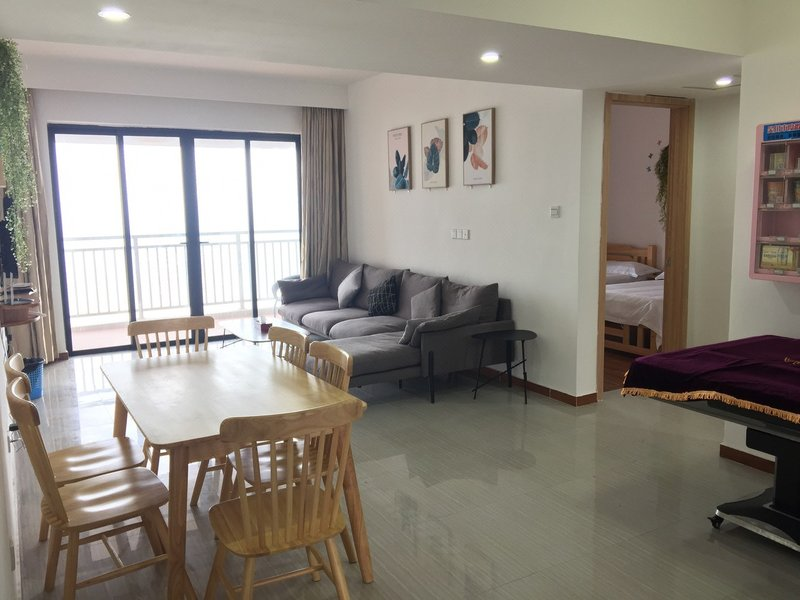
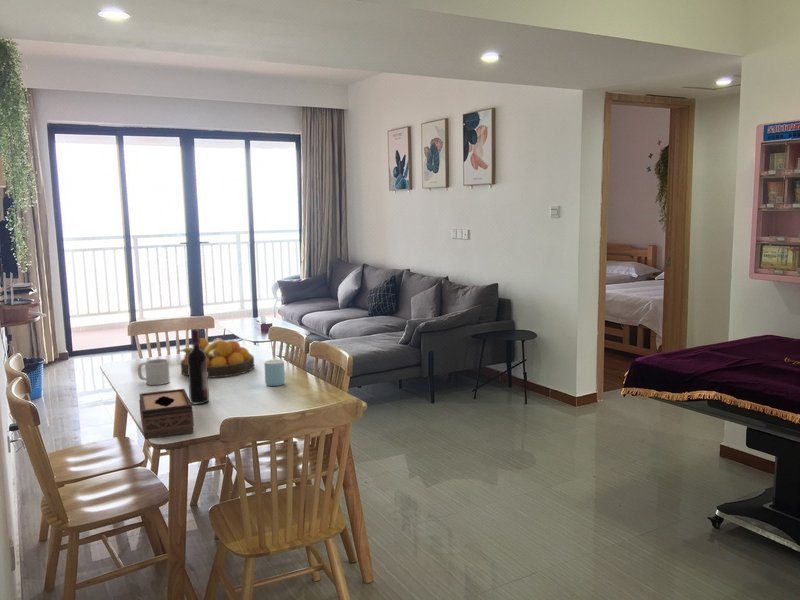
+ tissue box [138,388,195,440]
+ mug [263,358,286,387]
+ wine bottle [187,328,210,405]
+ fruit bowl [177,337,255,379]
+ mug [137,358,171,386]
